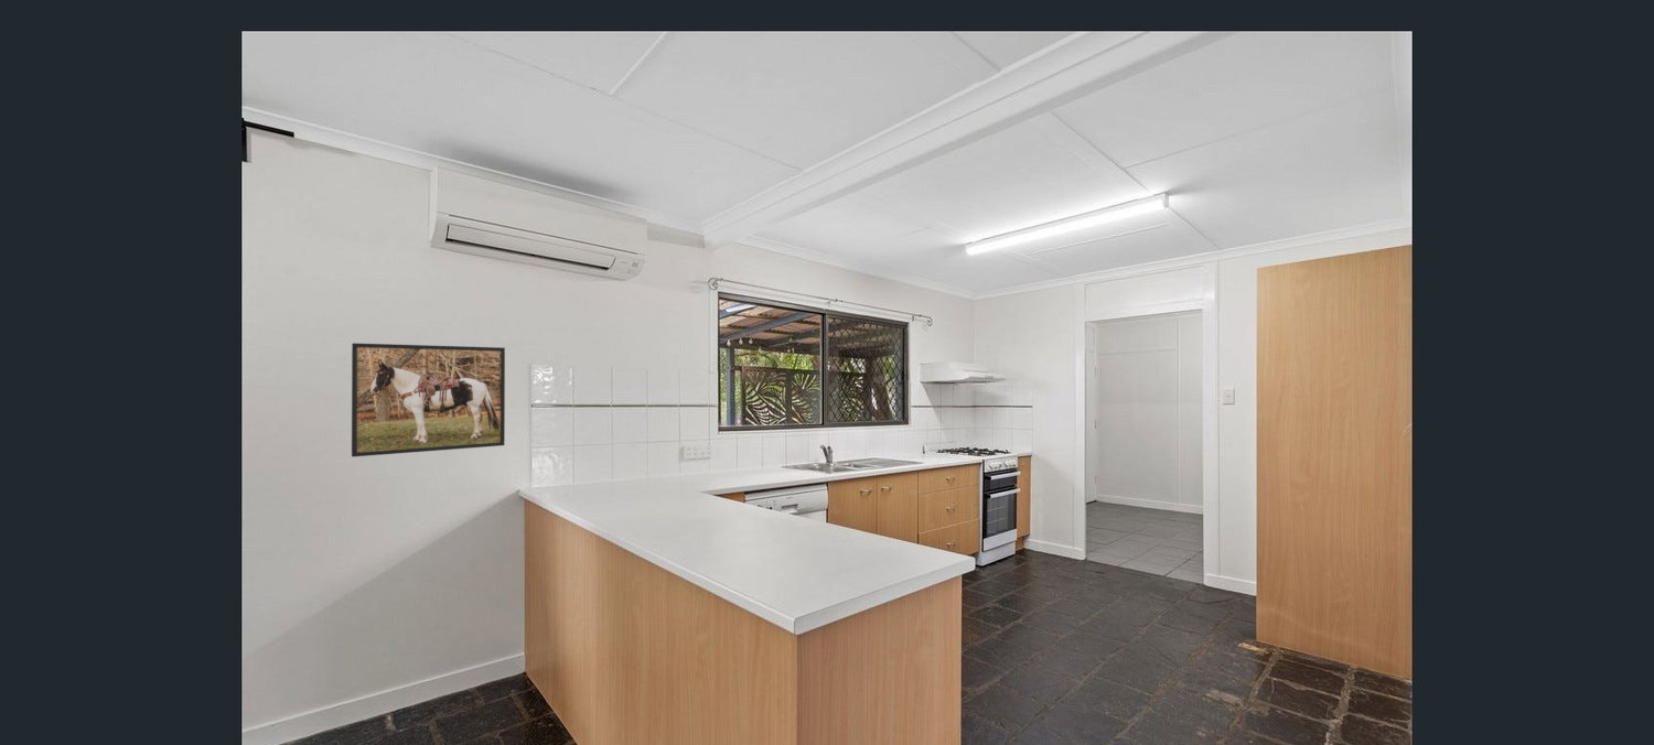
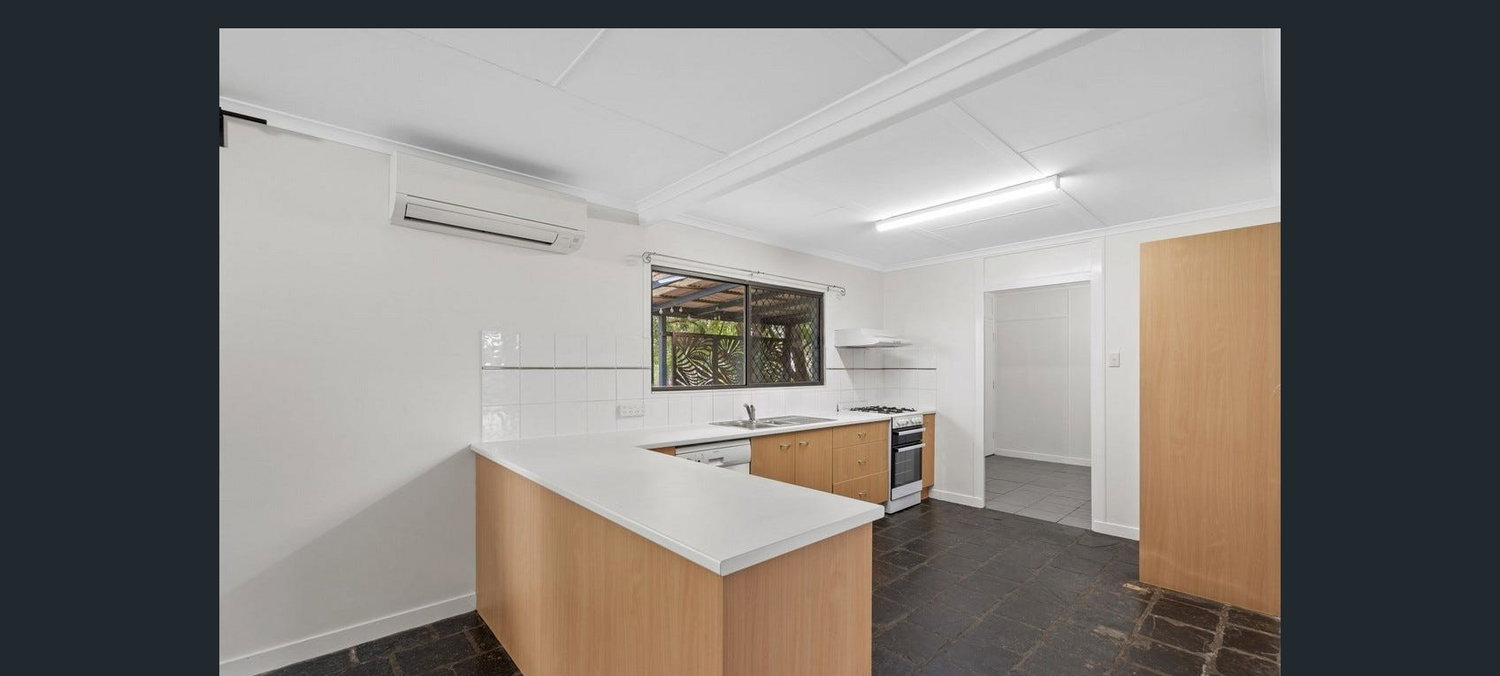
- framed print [351,342,506,457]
